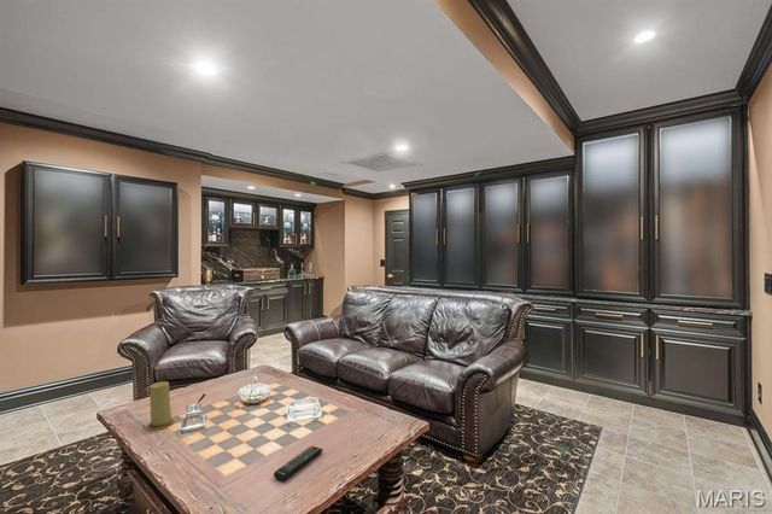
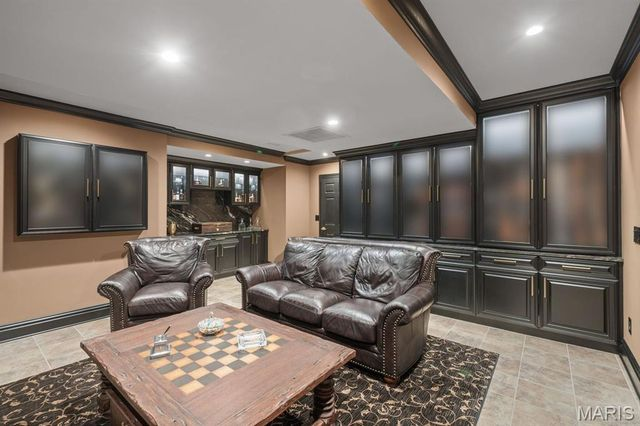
- candle [146,380,176,431]
- remote control [273,445,323,481]
